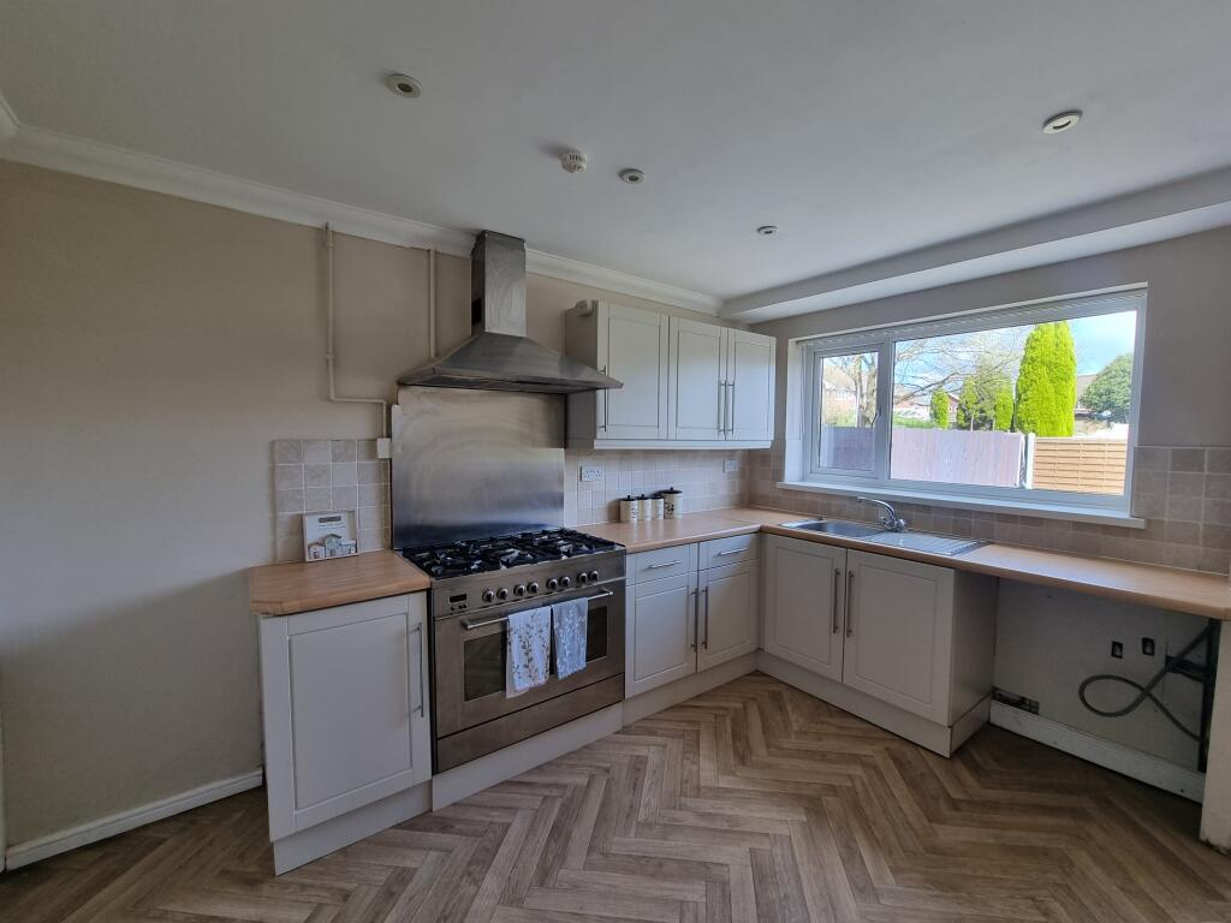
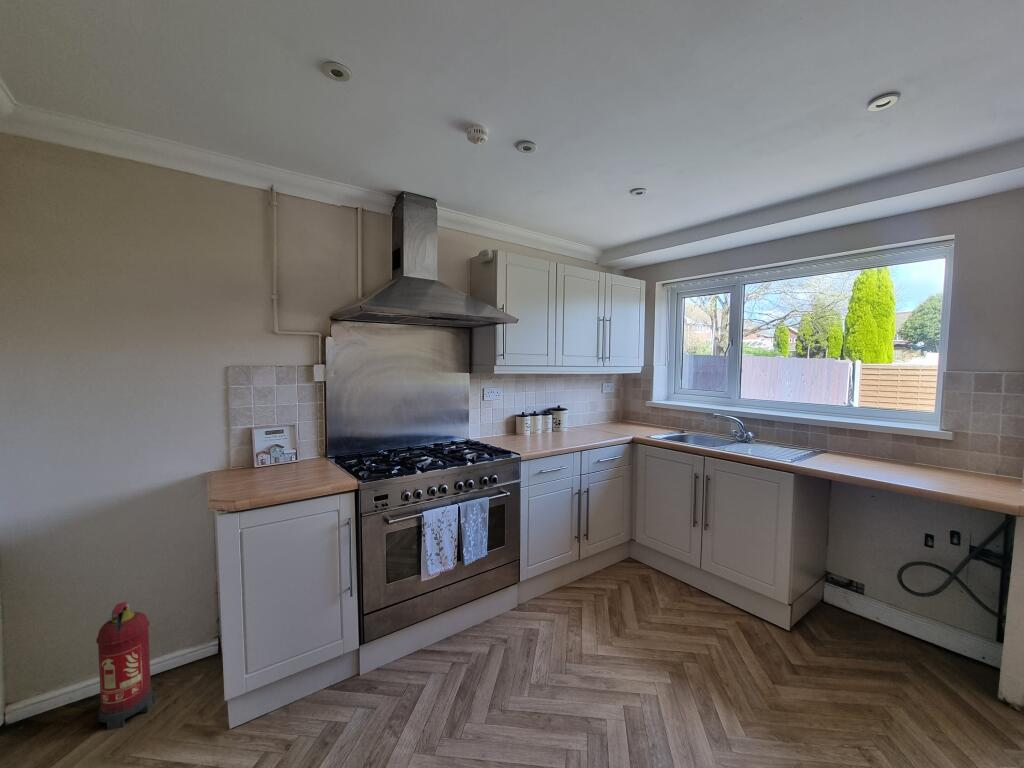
+ fire extinguisher [95,601,155,731]
